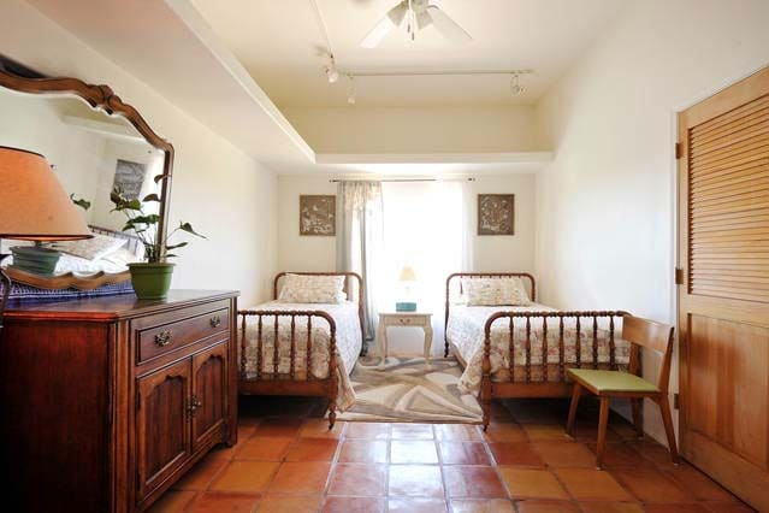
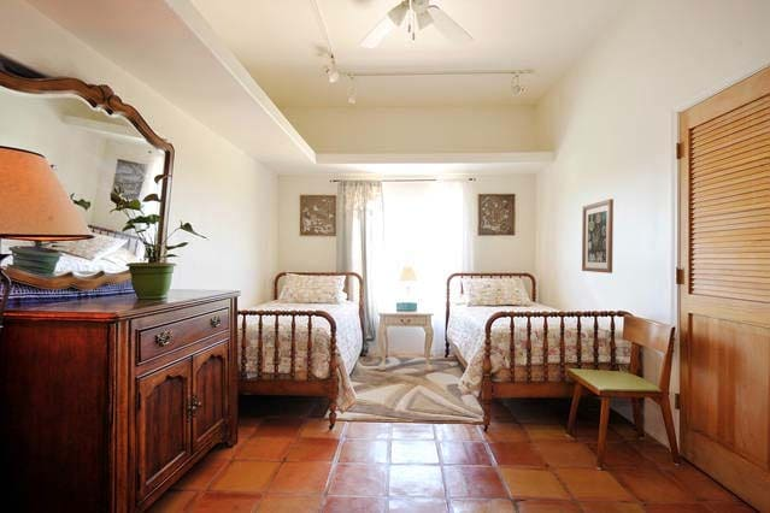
+ wall art [581,197,615,275]
